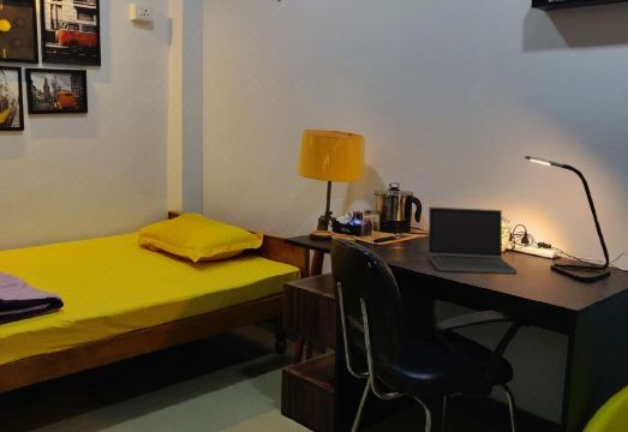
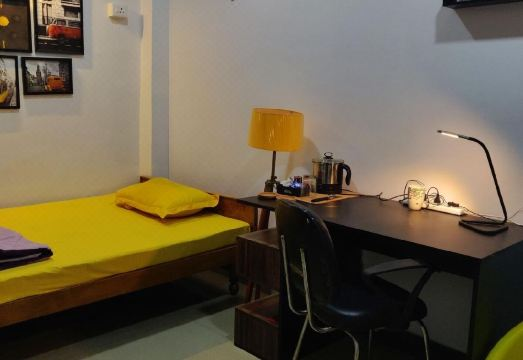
- laptop computer [427,206,519,275]
